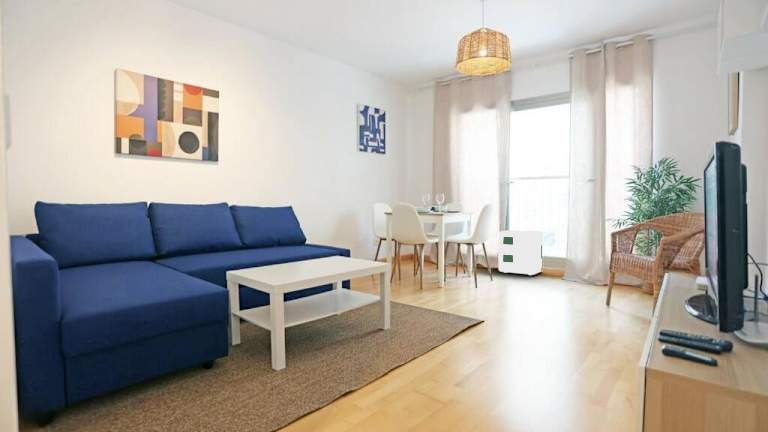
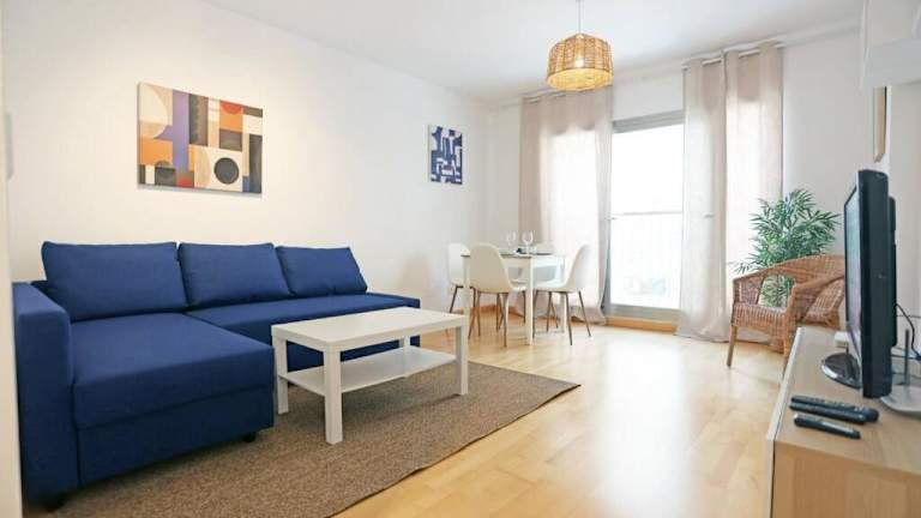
- air purifier [497,229,544,276]
